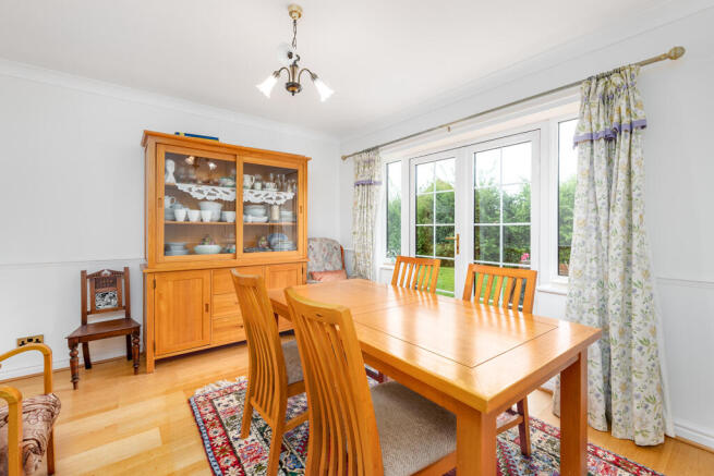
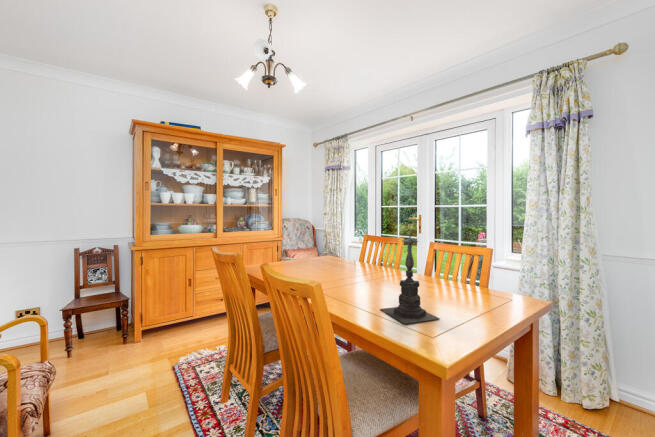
+ candle holder [379,232,441,325]
